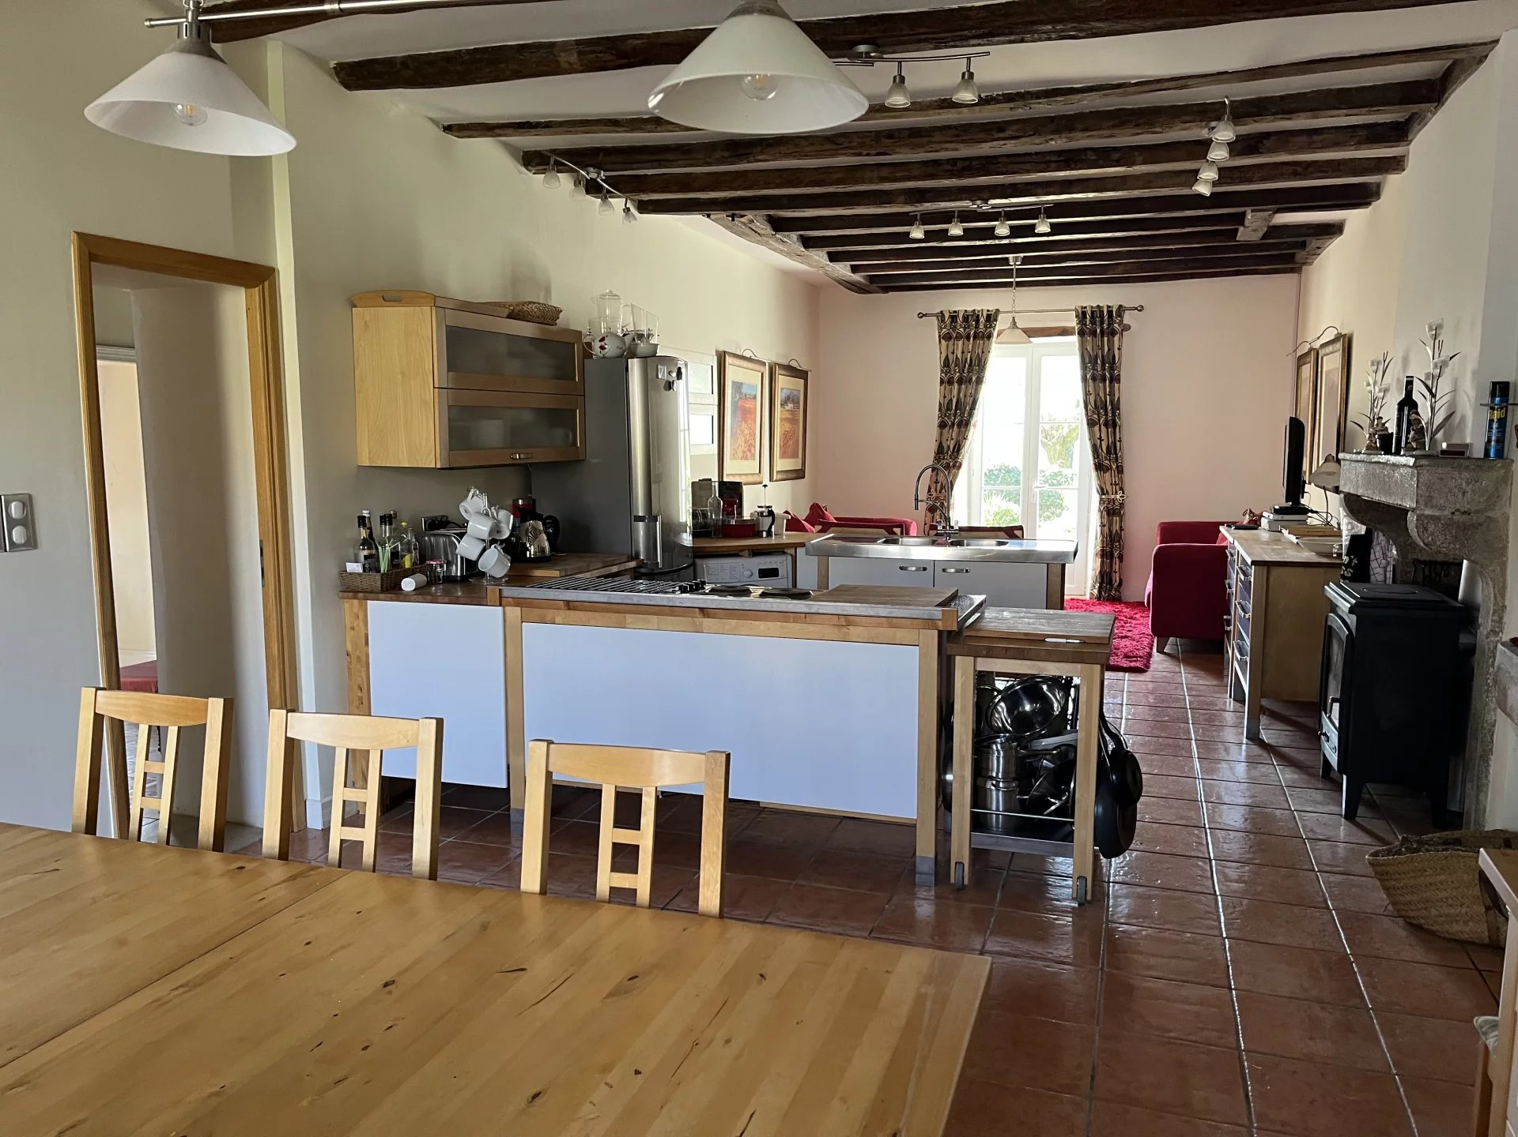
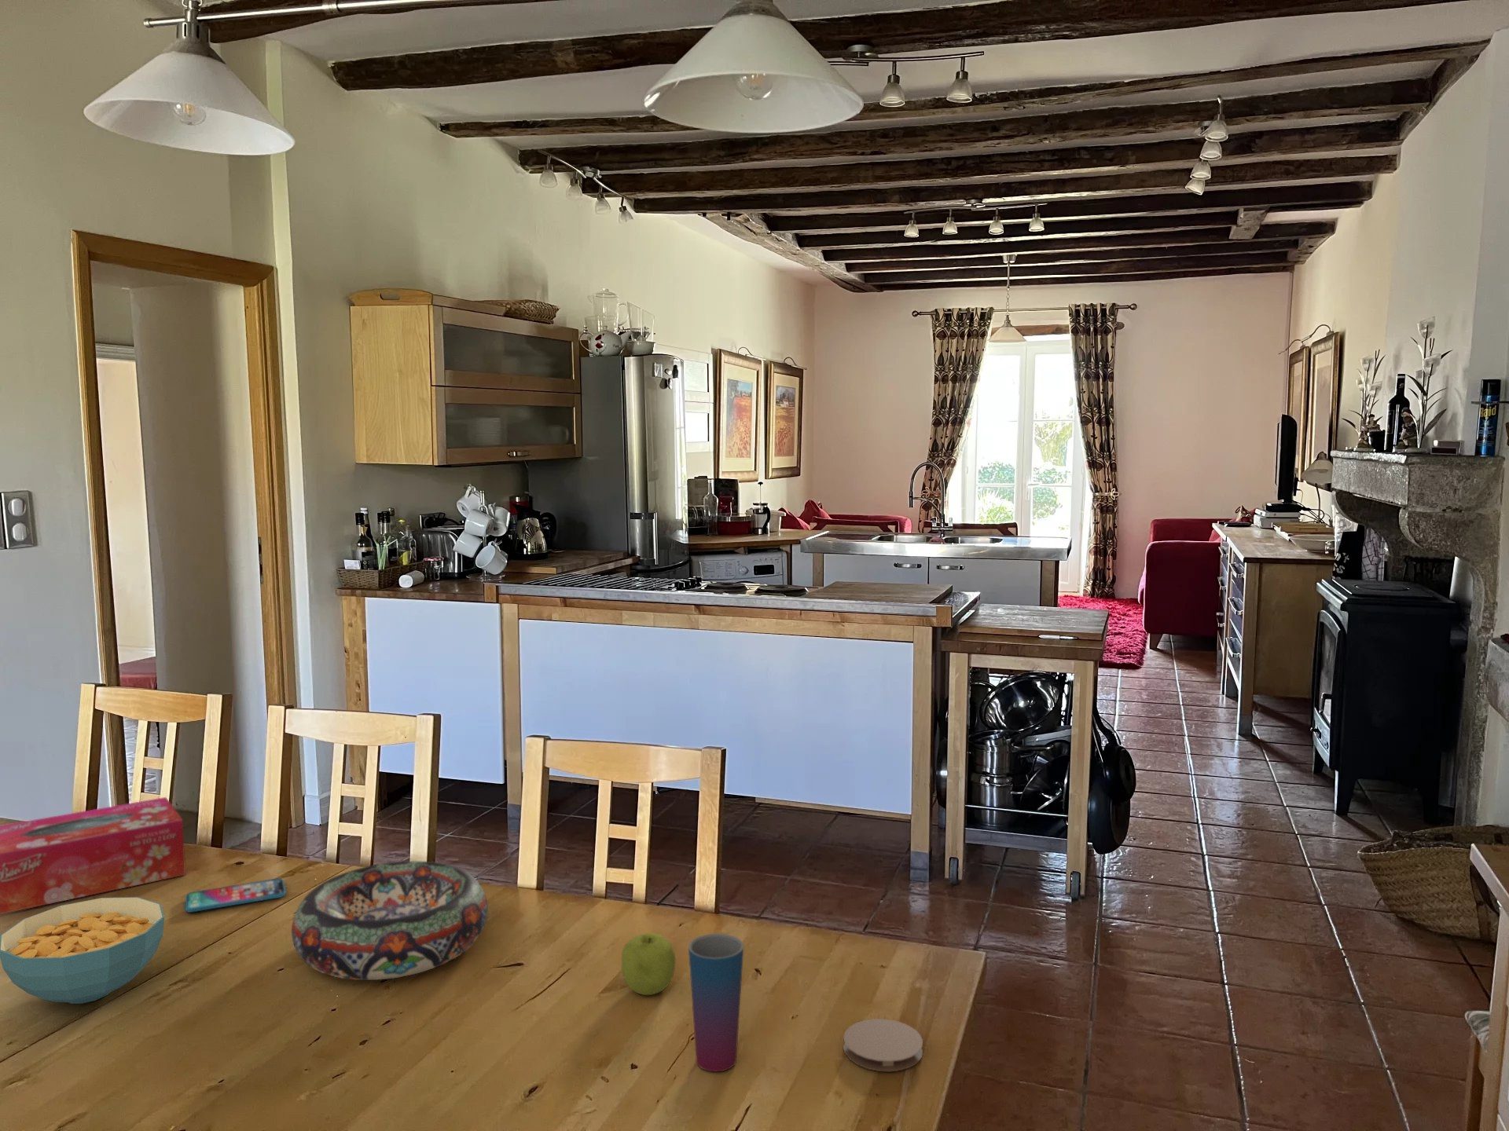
+ tissue box [0,796,187,915]
+ coaster [842,1018,923,1072]
+ fruit [621,933,677,996]
+ decorative bowl [291,861,488,981]
+ cereal bowl [0,896,165,1005]
+ cup [688,933,744,1072]
+ smartphone [184,877,286,914]
